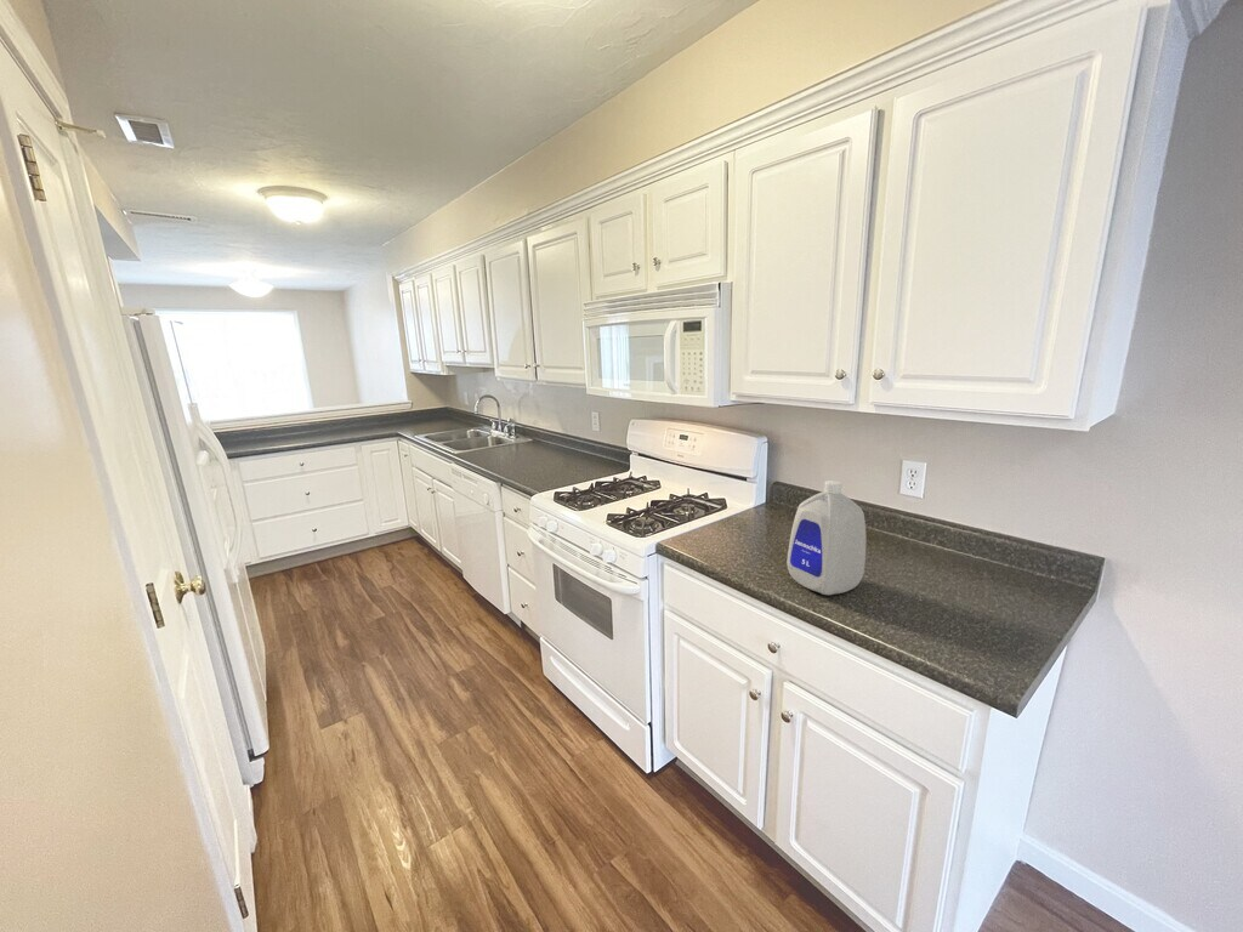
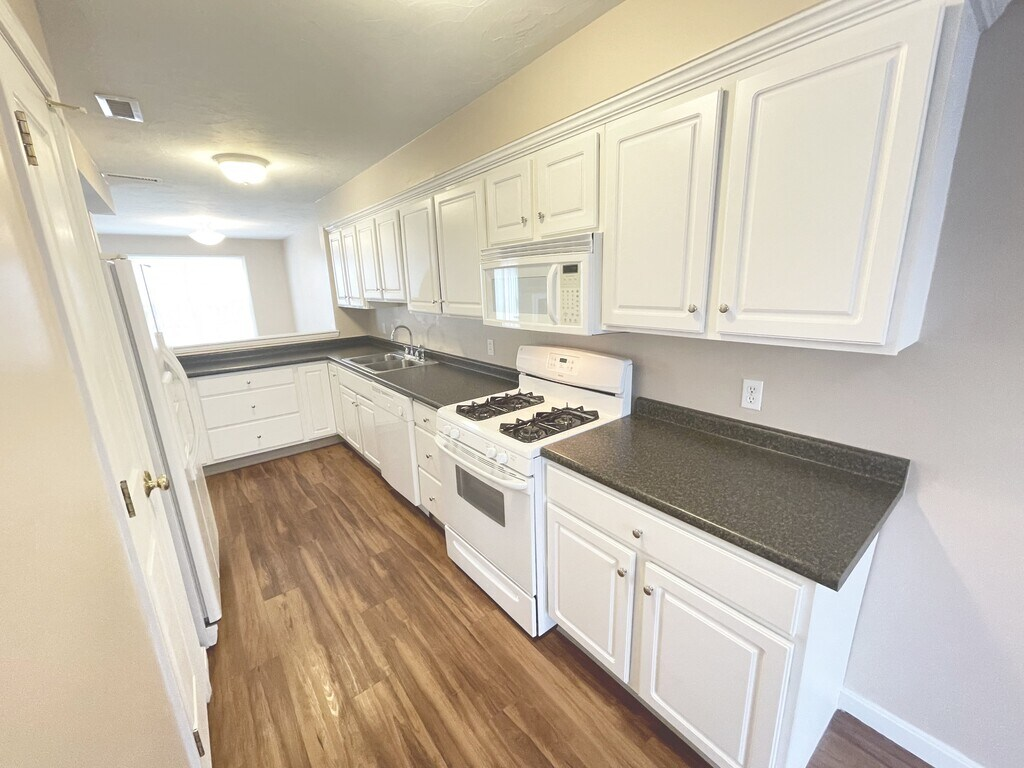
- bottle [785,479,867,596]
